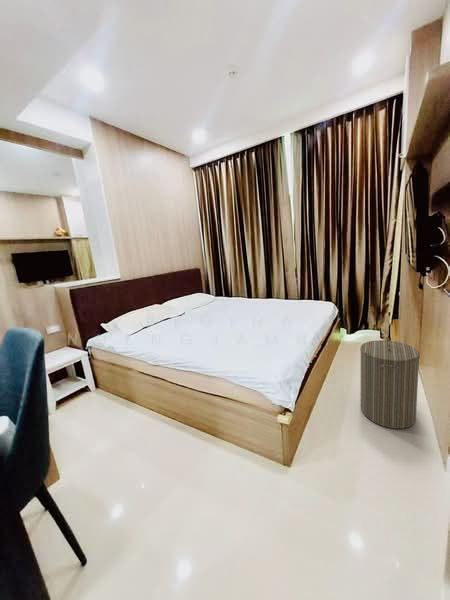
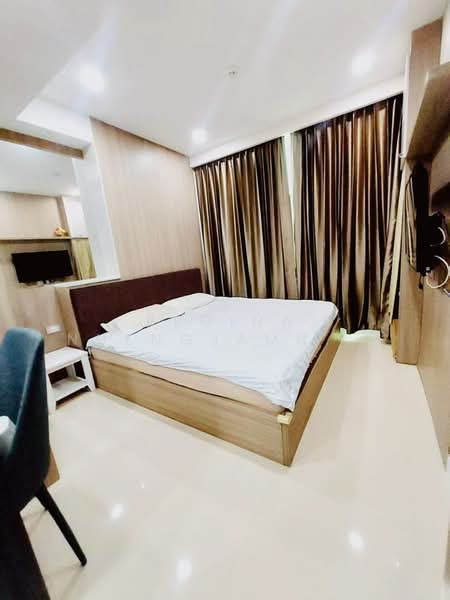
- laundry hamper [359,337,421,430]
